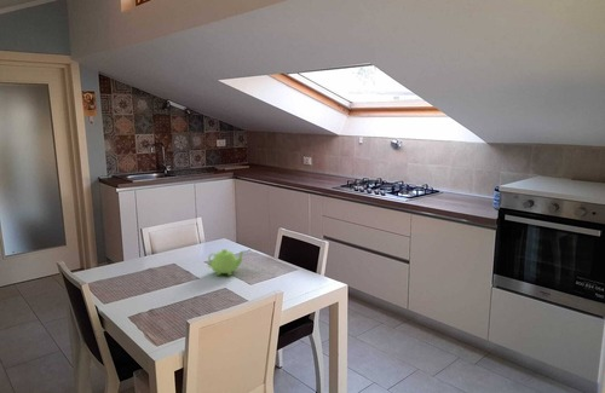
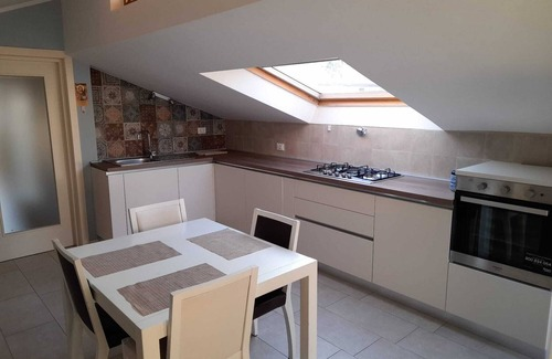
- teapot [206,248,246,277]
